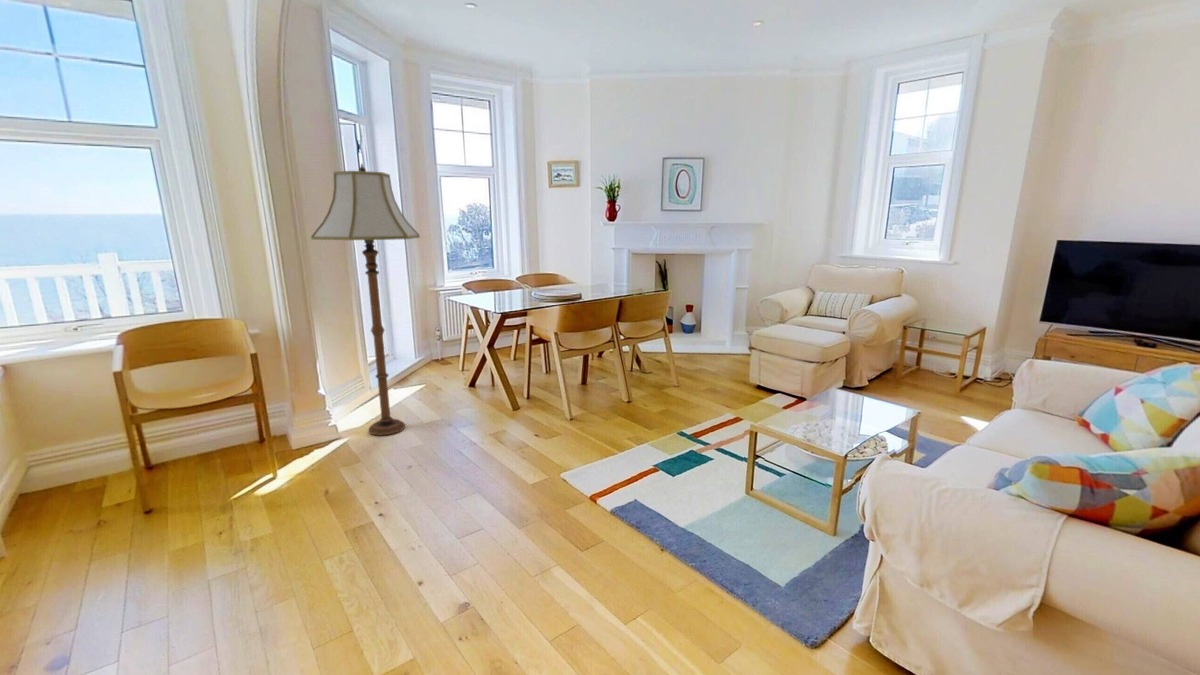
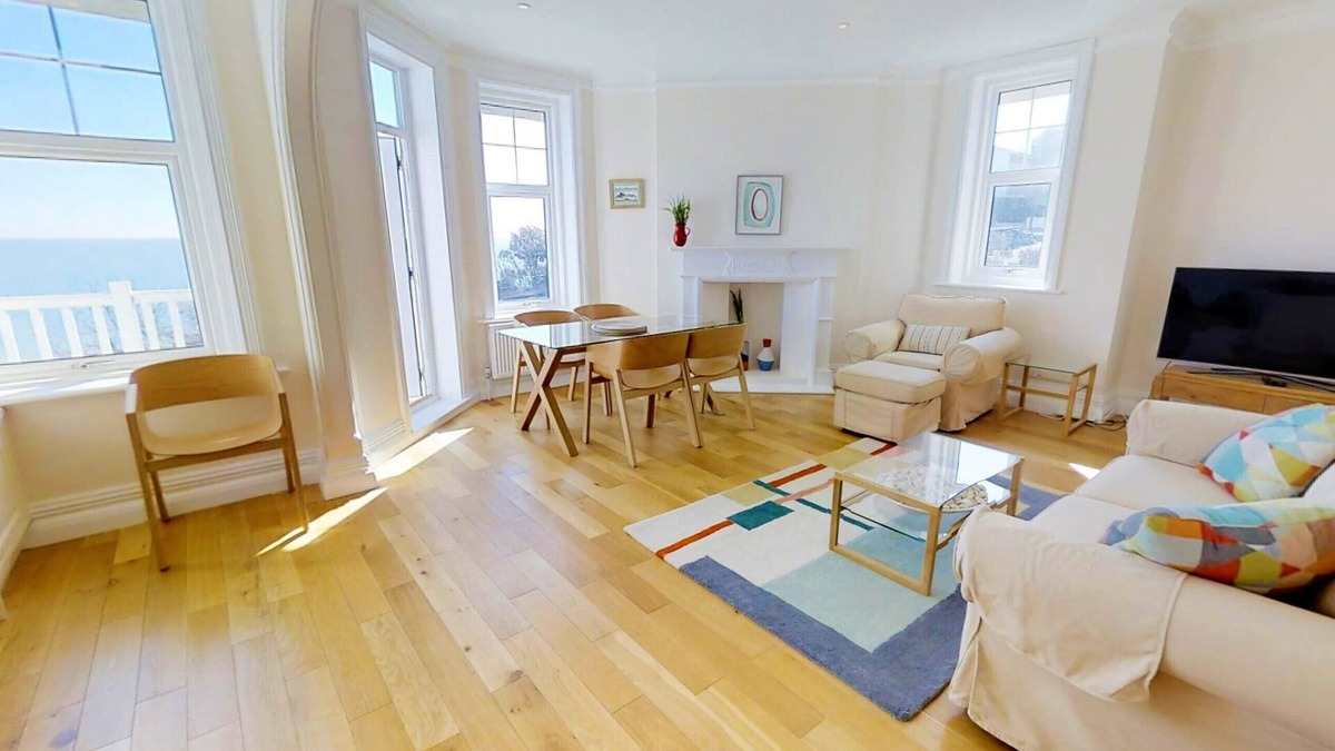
- floor lamp [310,163,421,437]
